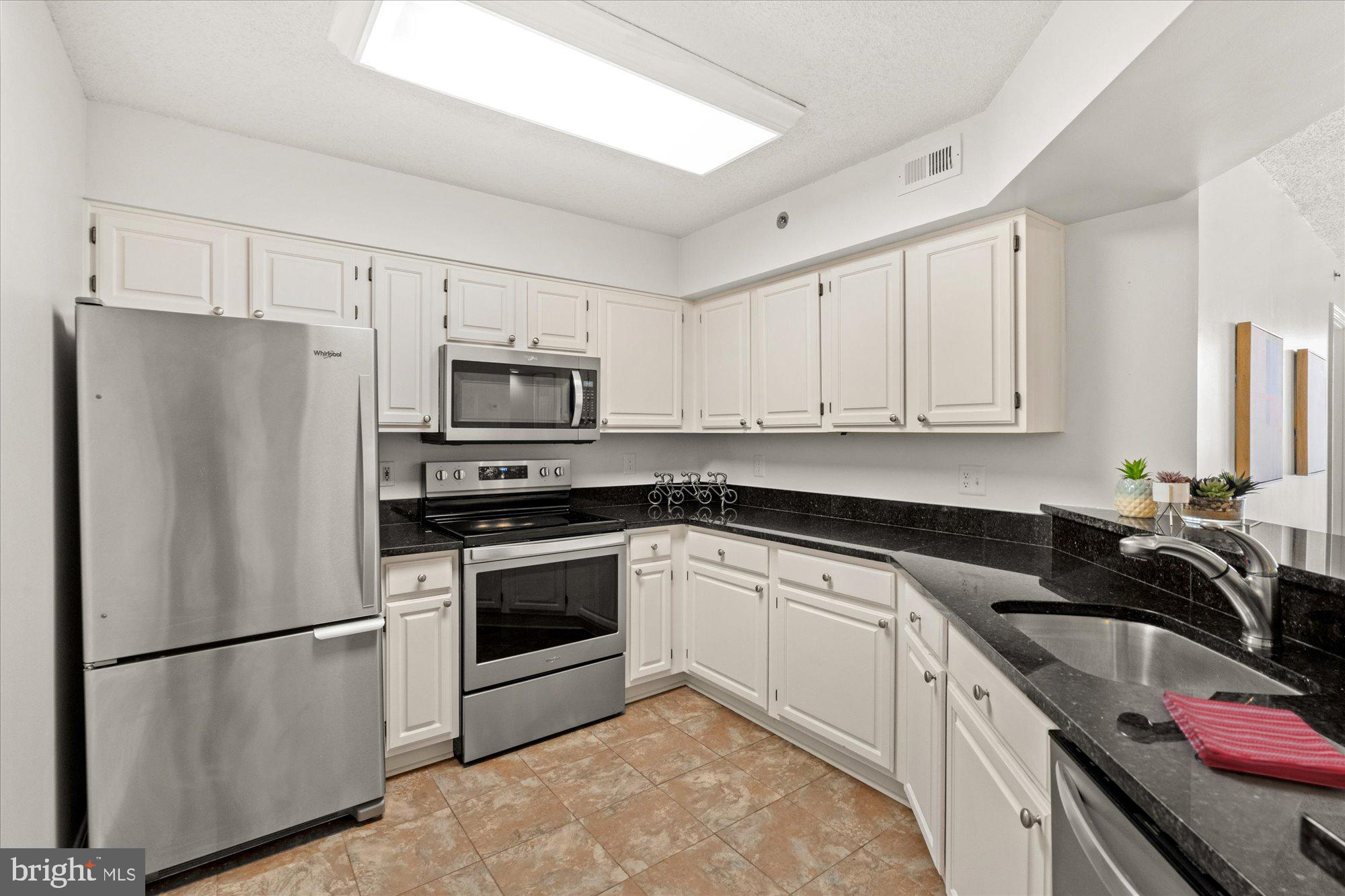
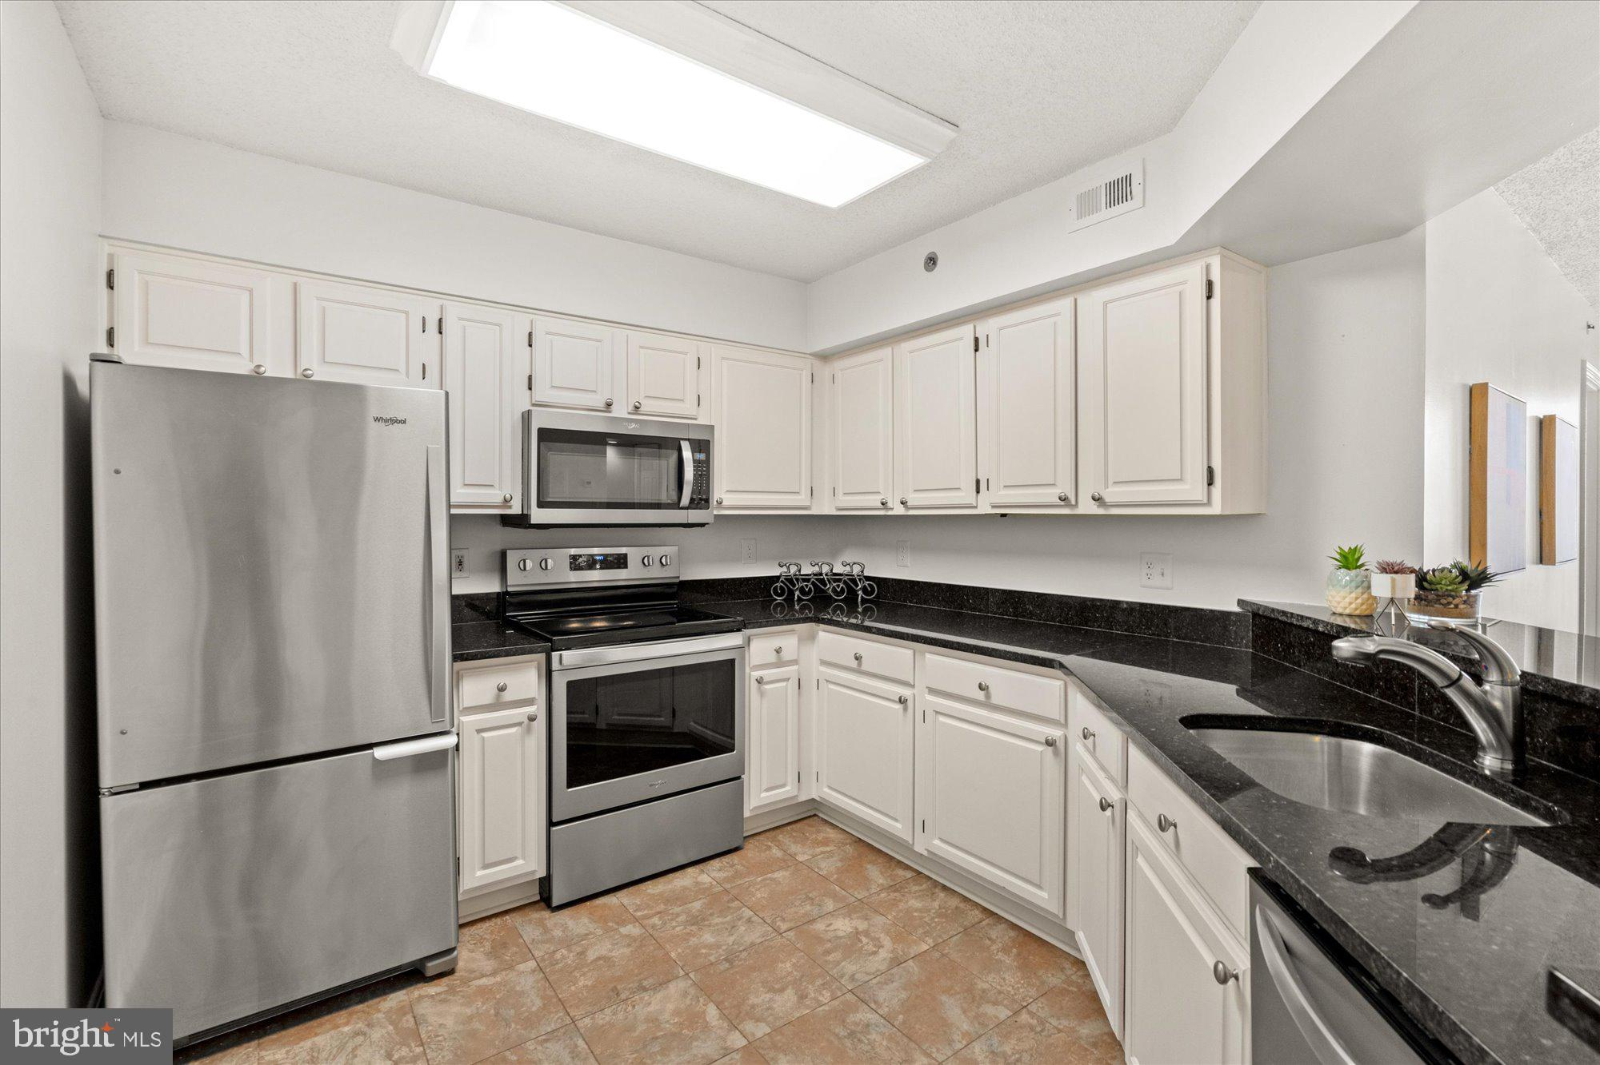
- dish towel [1161,690,1345,790]
